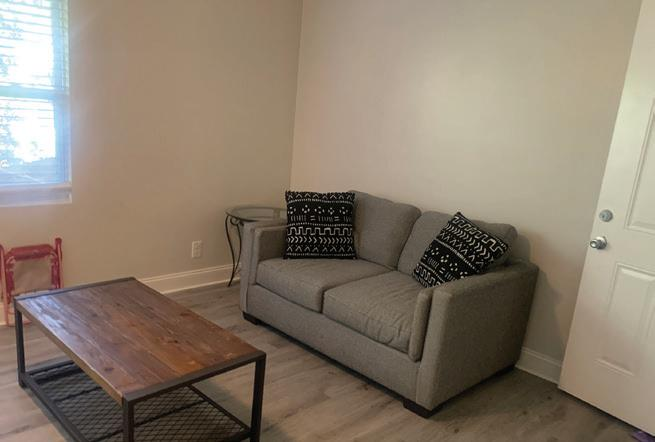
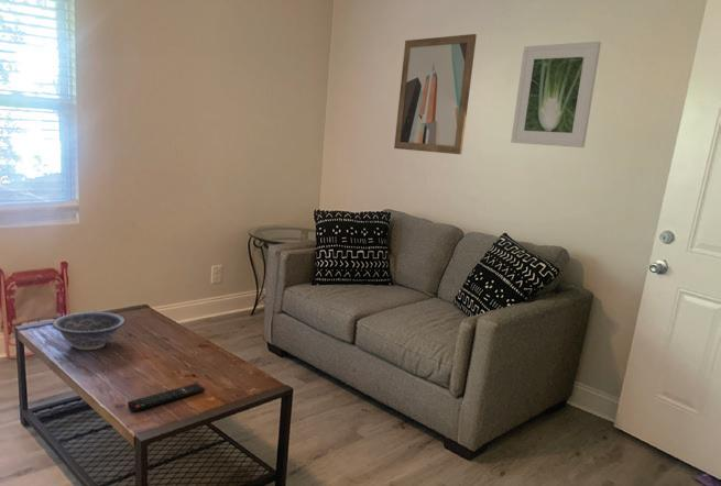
+ remote control [127,383,206,412]
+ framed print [510,41,602,148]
+ wall art [393,33,478,155]
+ decorative bowl [52,310,127,351]
